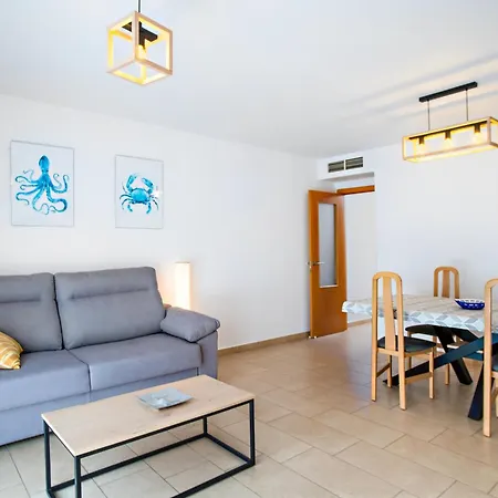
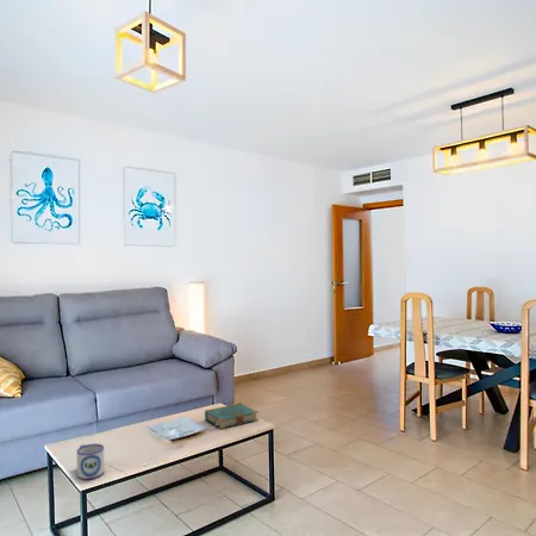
+ book [204,401,260,430]
+ mug [76,443,106,481]
